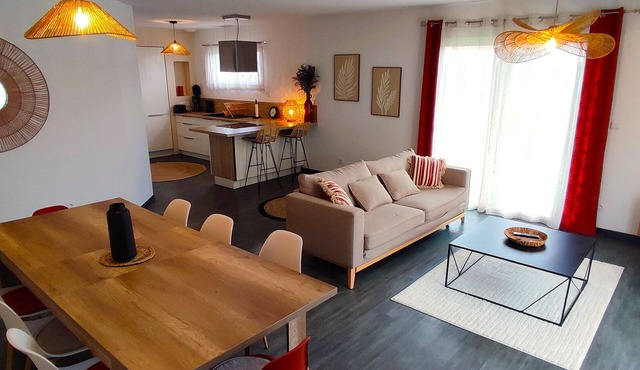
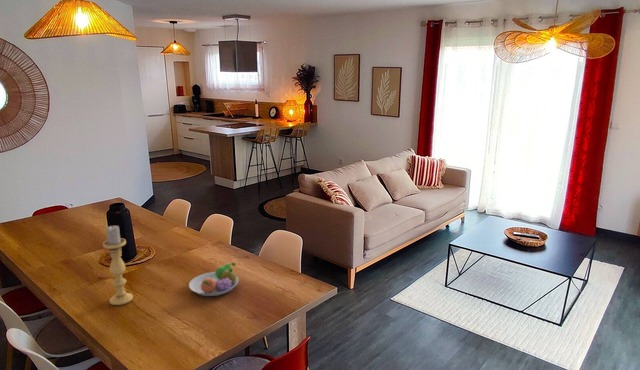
+ candle holder [102,225,134,306]
+ fruit bowl [188,262,240,297]
